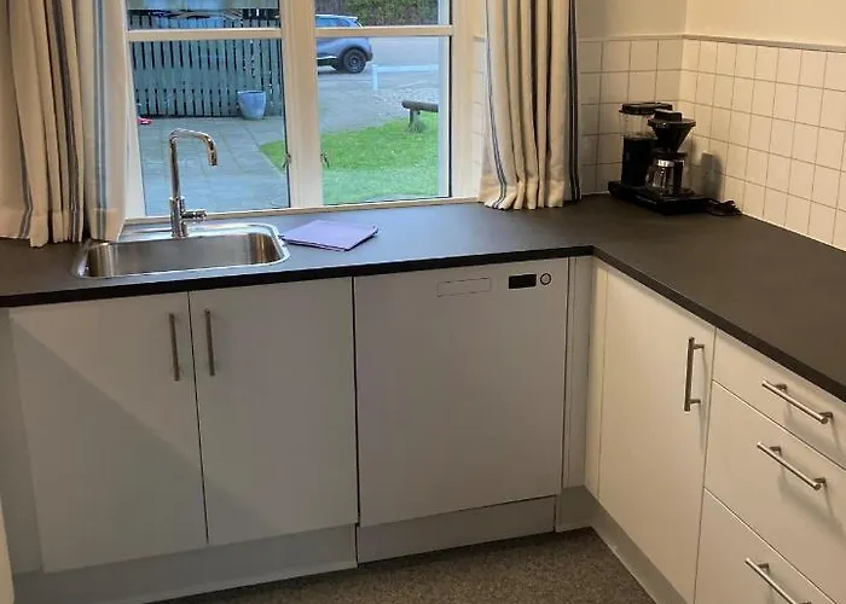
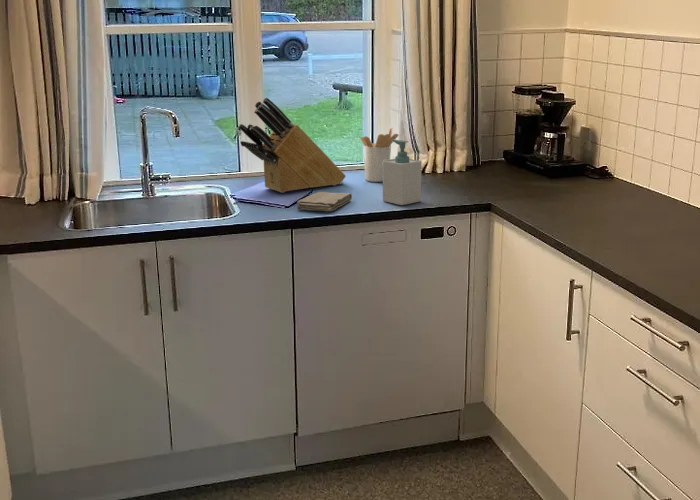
+ soap bottle [382,139,423,206]
+ washcloth [296,191,353,212]
+ knife block [237,97,347,194]
+ utensil holder [359,127,399,183]
